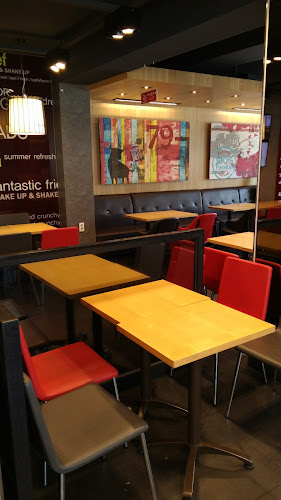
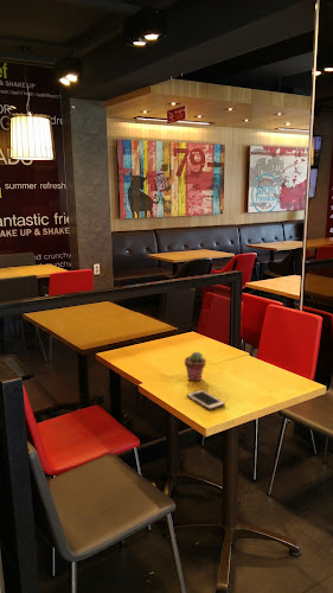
+ potted succulent [184,351,207,382]
+ cell phone [186,389,226,410]
